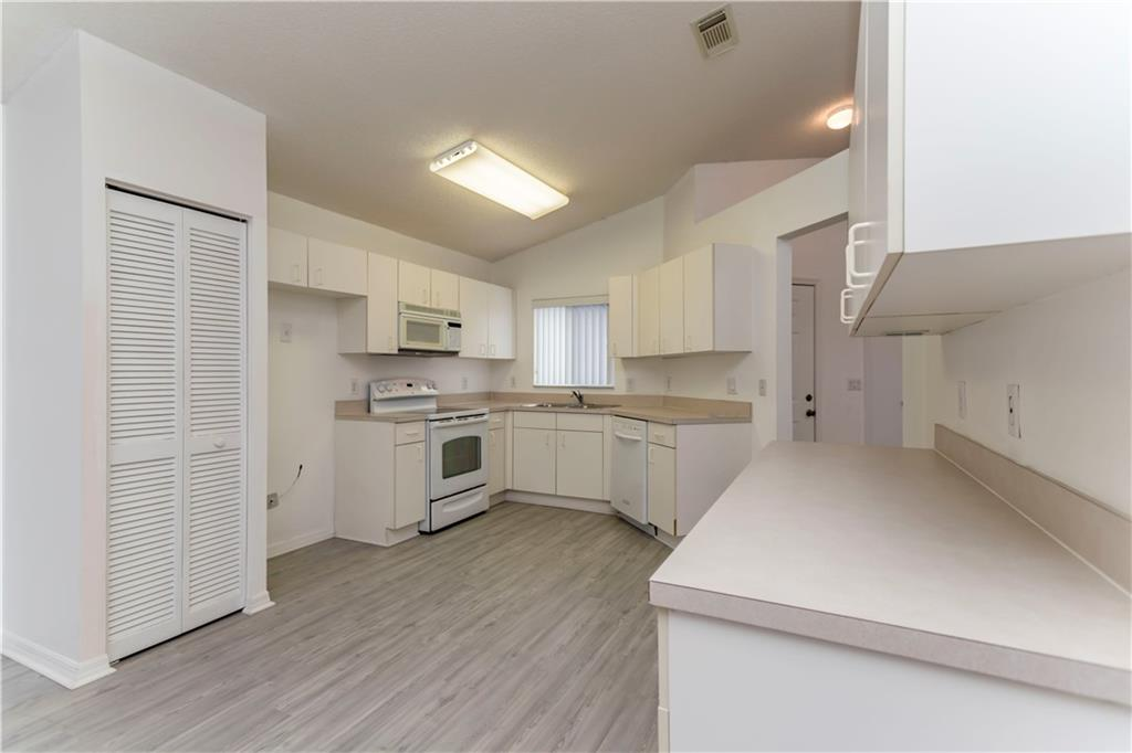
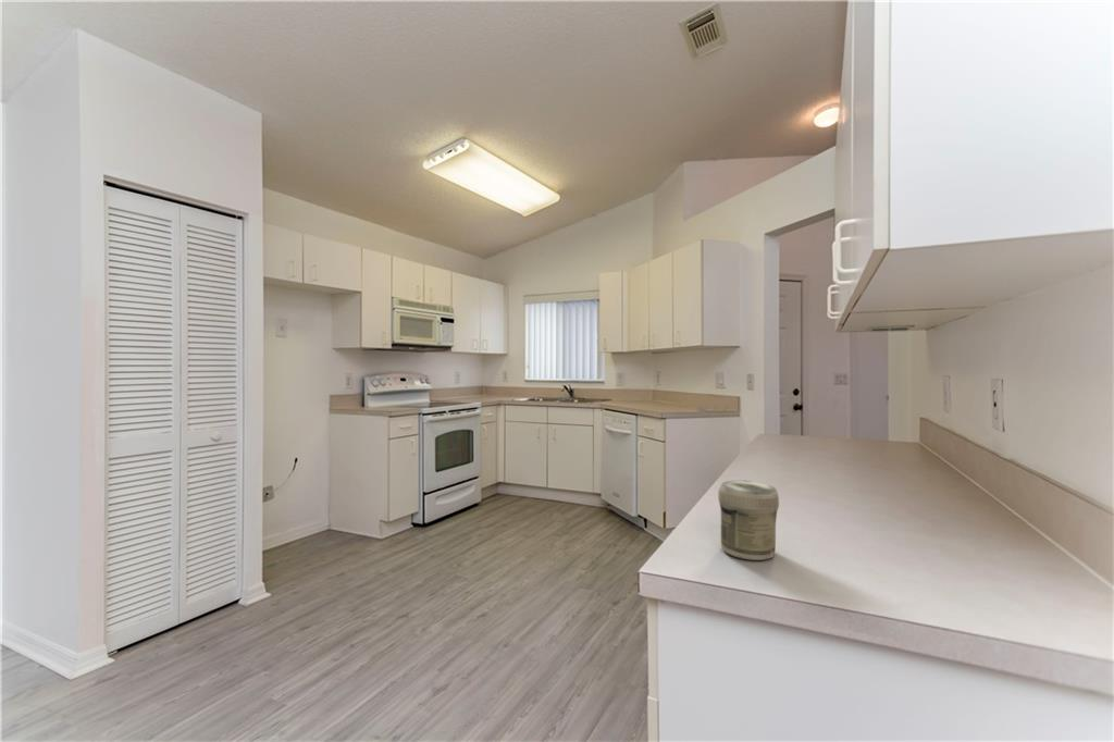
+ jar [717,479,780,561]
